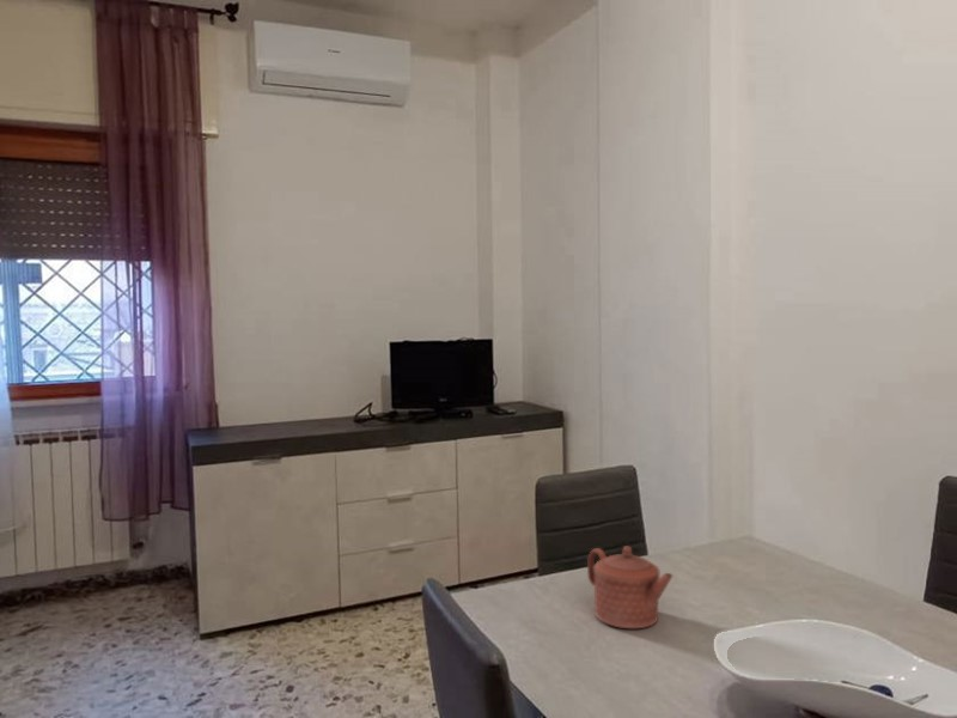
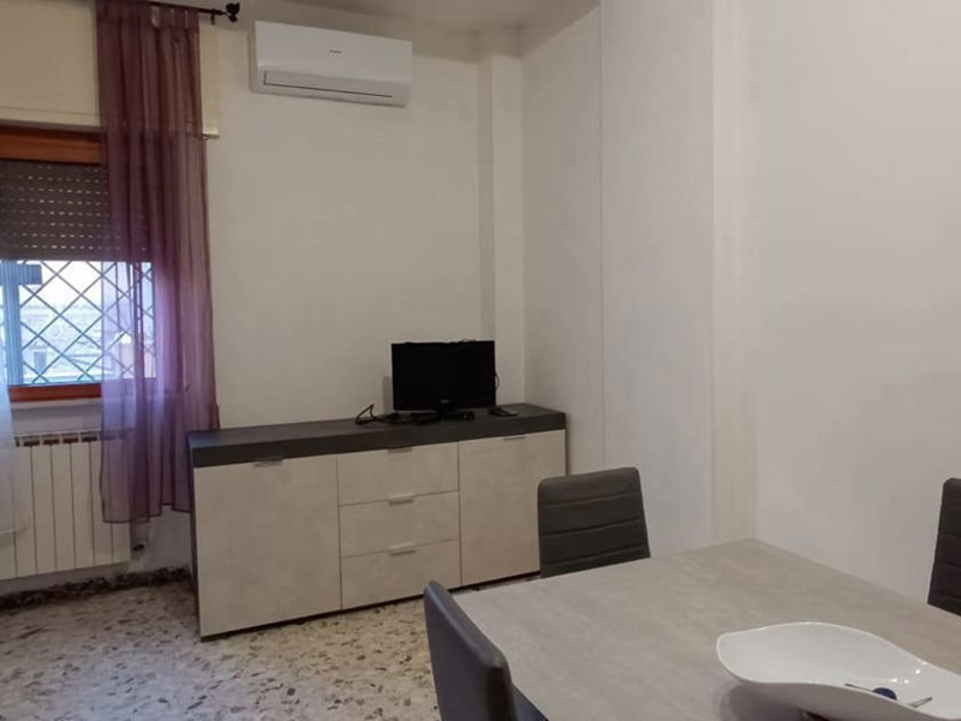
- teapot [586,544,673,629]
